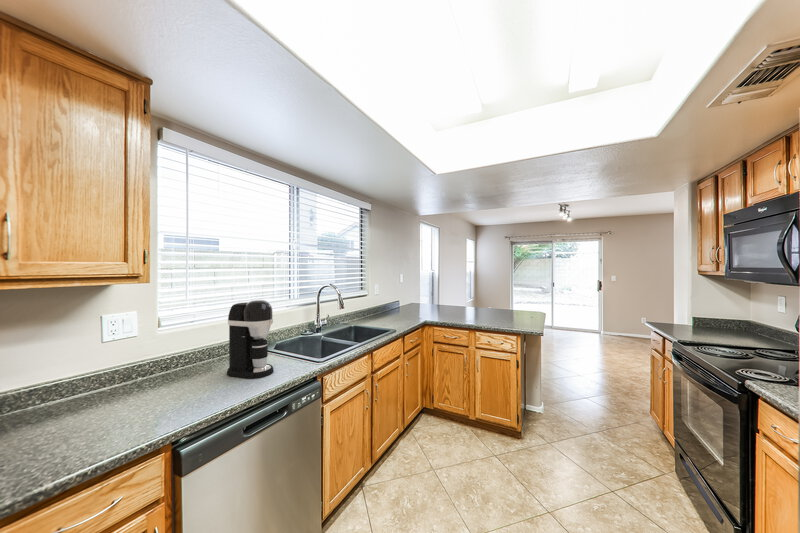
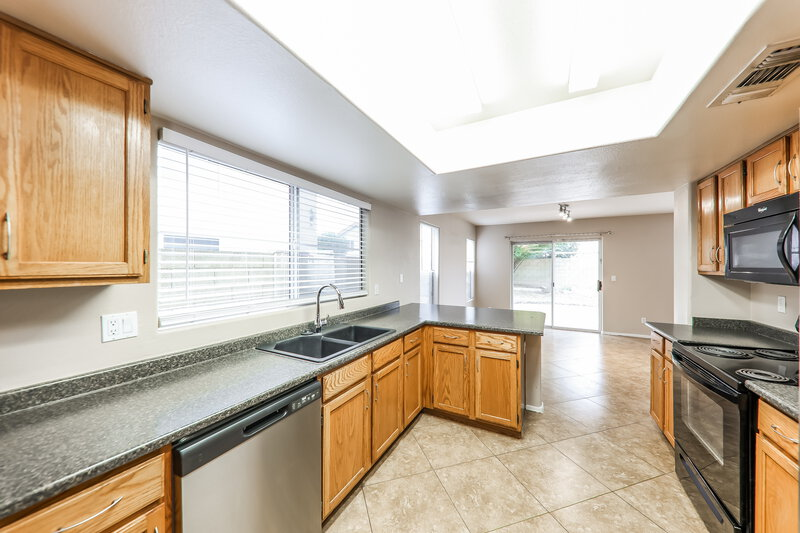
- coffee maker [226,299,275,380]
